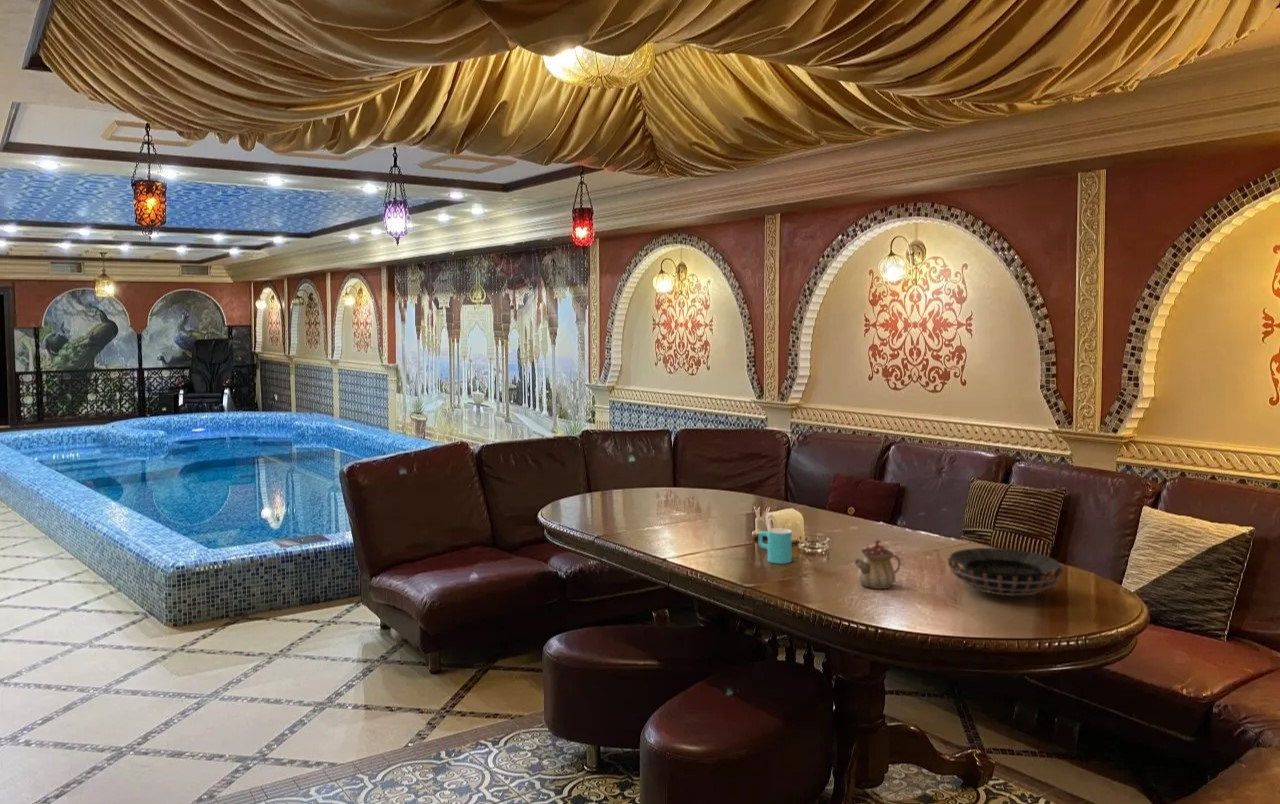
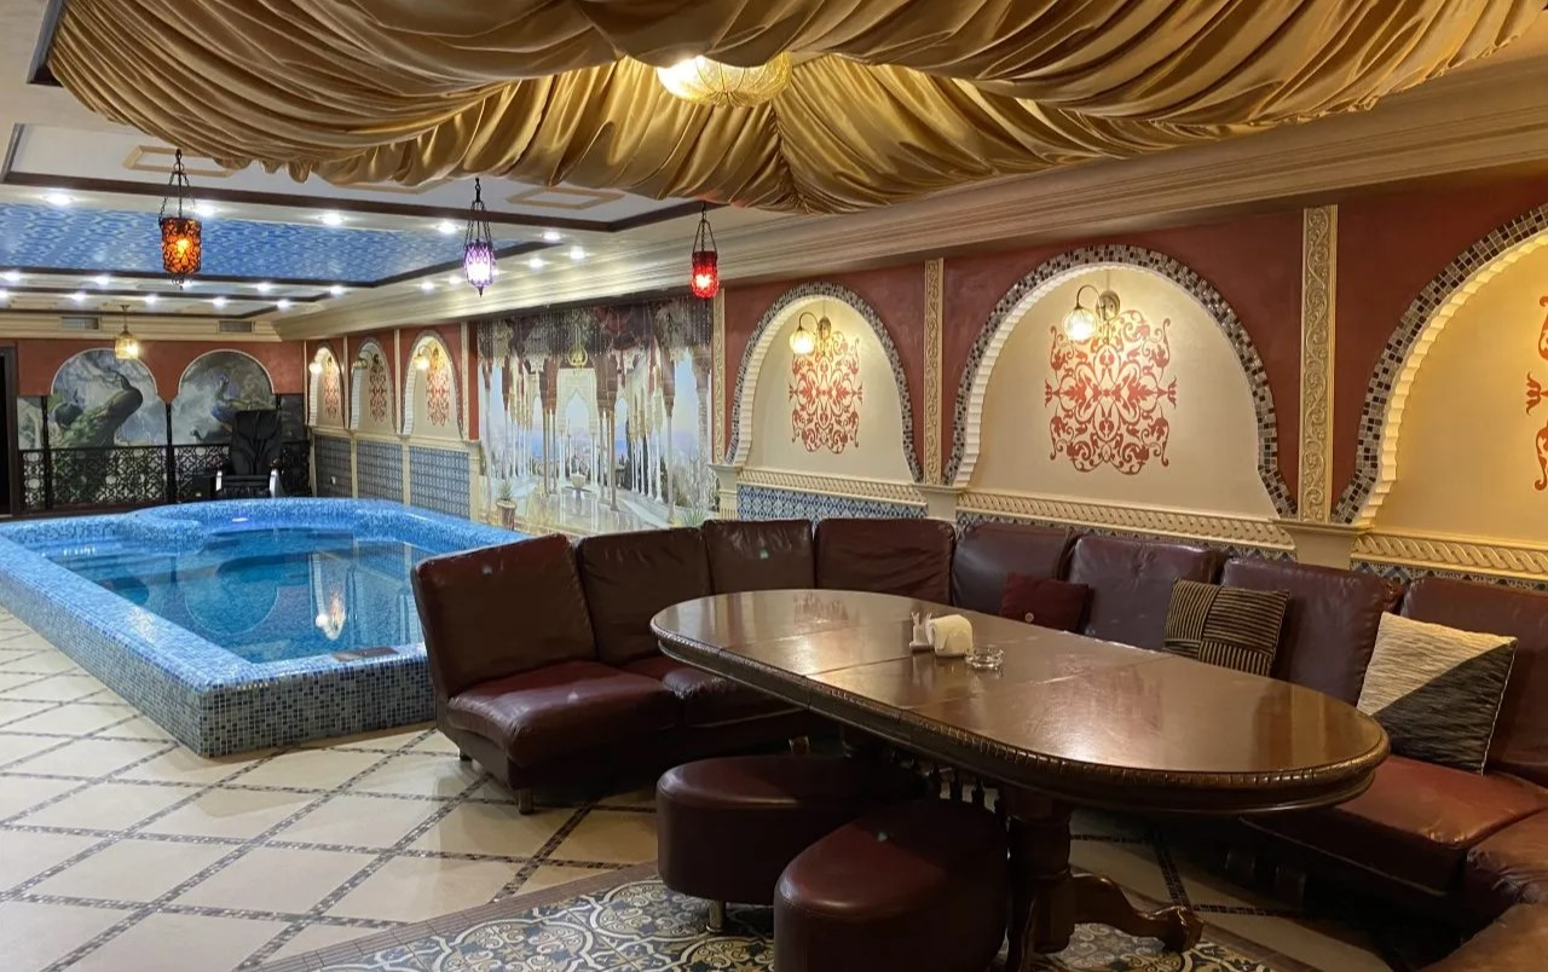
- teapot [853,538,902,590]
- cup [758,527,793,565]
- decorative bowl [946,547,1065,597]
